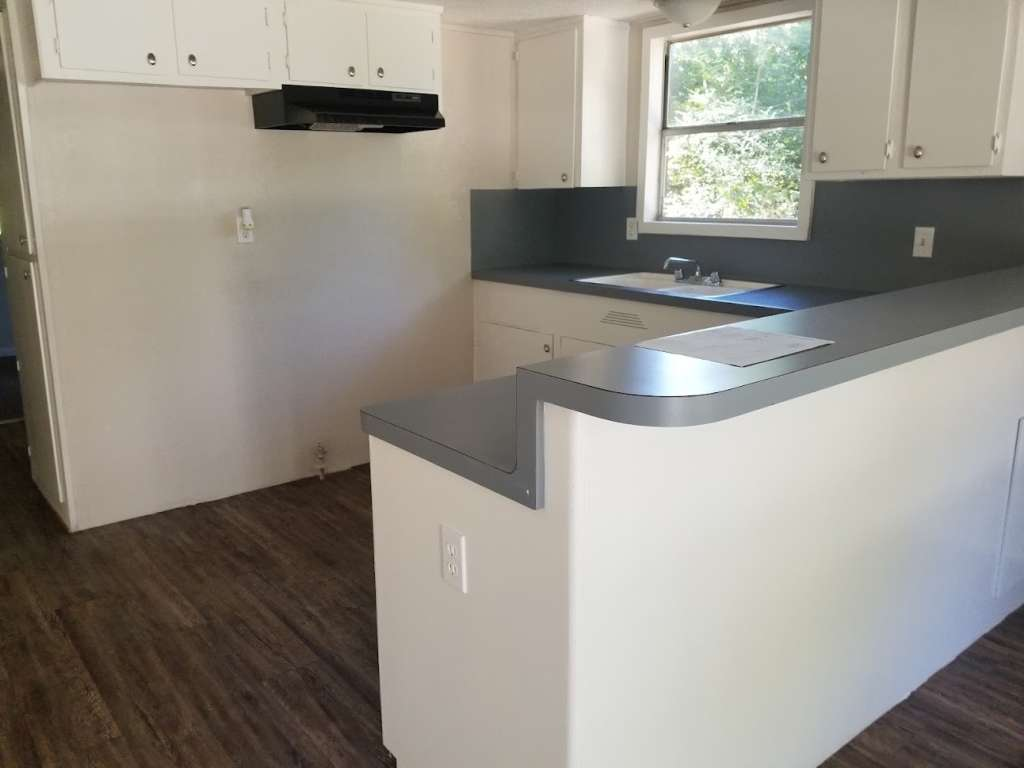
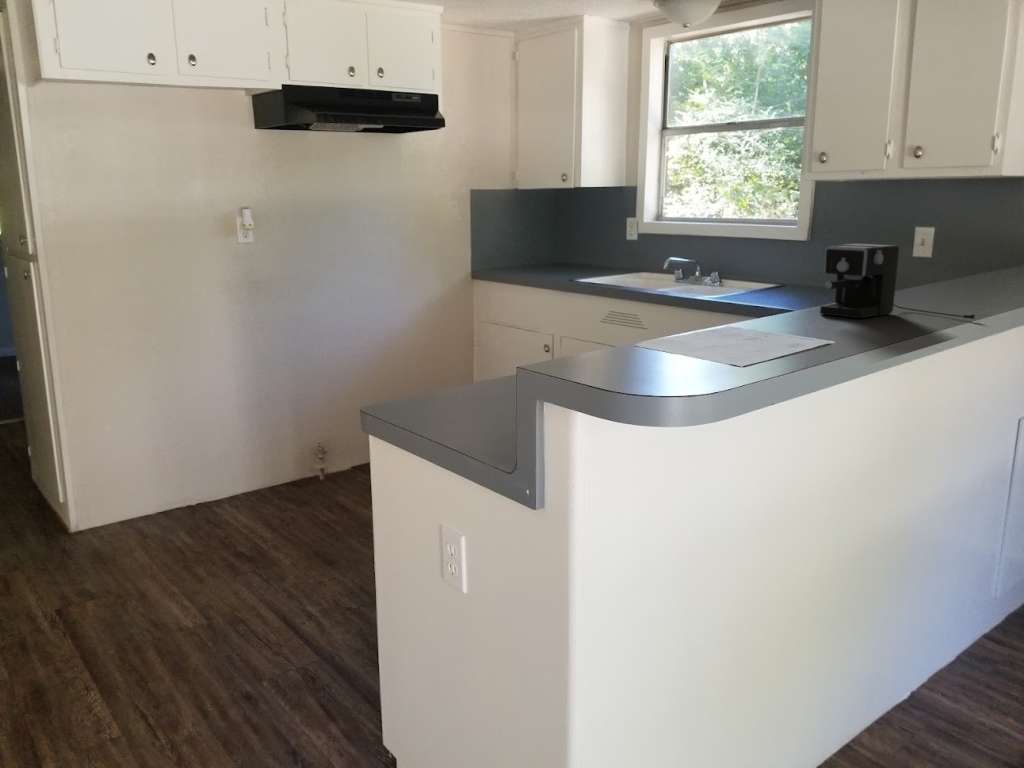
+ coffee maker [819,243,977,320]
